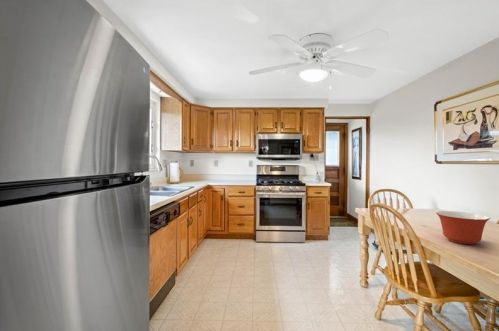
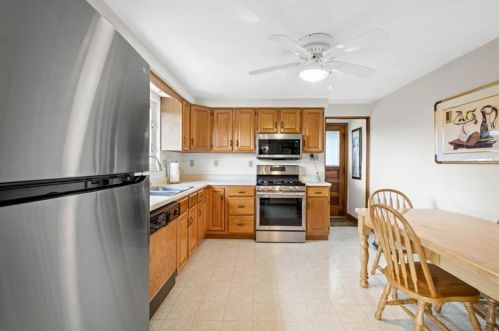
- mixing bowl [435,210,491,245]
